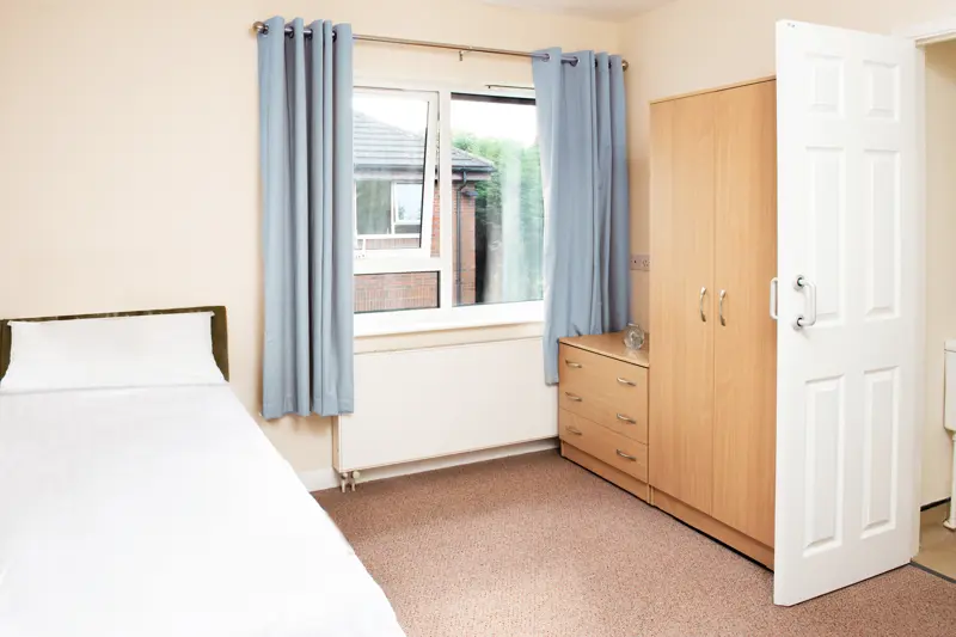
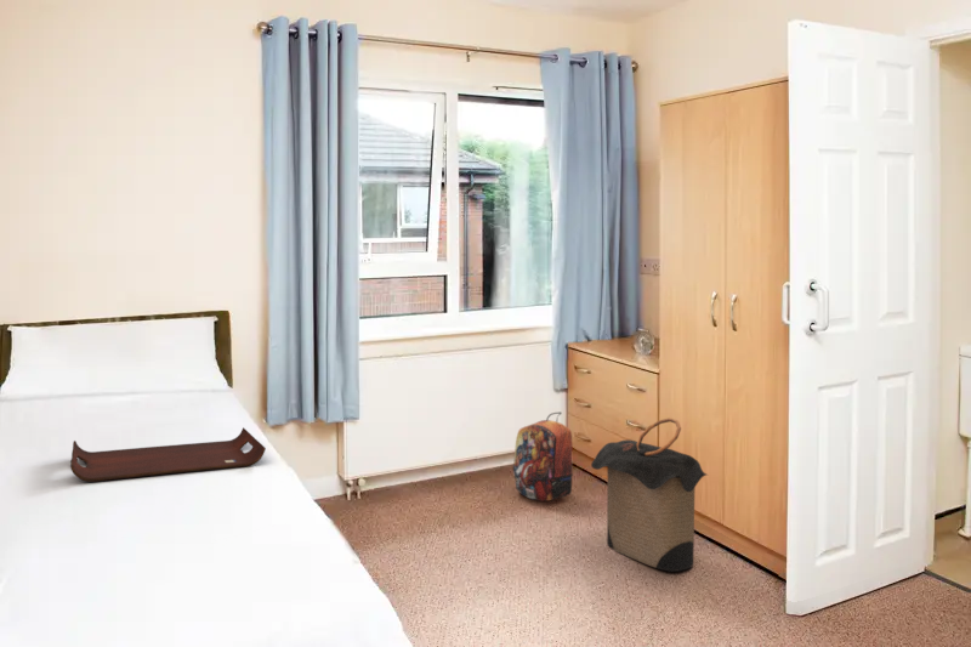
+ backpack [512,412,574,503]
+ serving tray [69,426,267,483]
+ laundry hamper [590,418,708,573]
